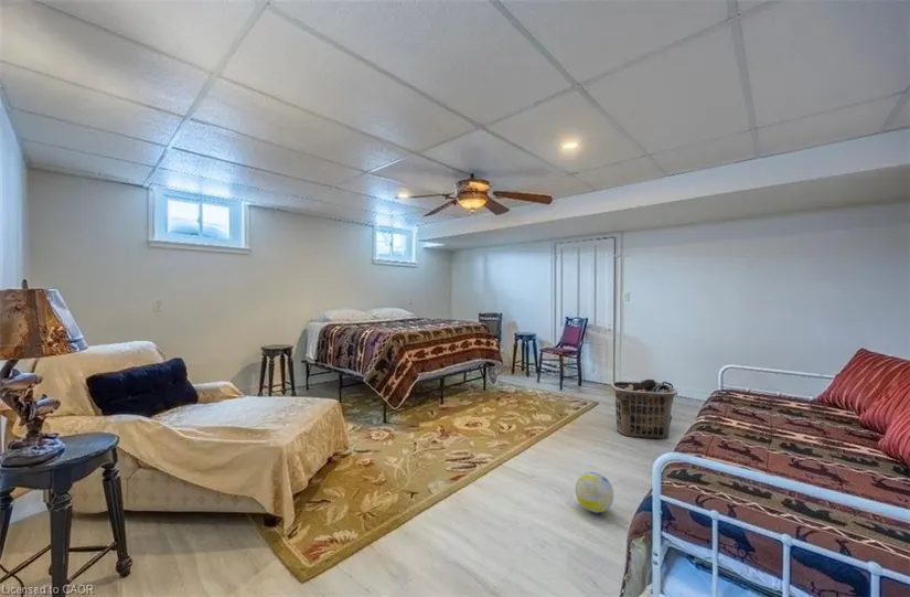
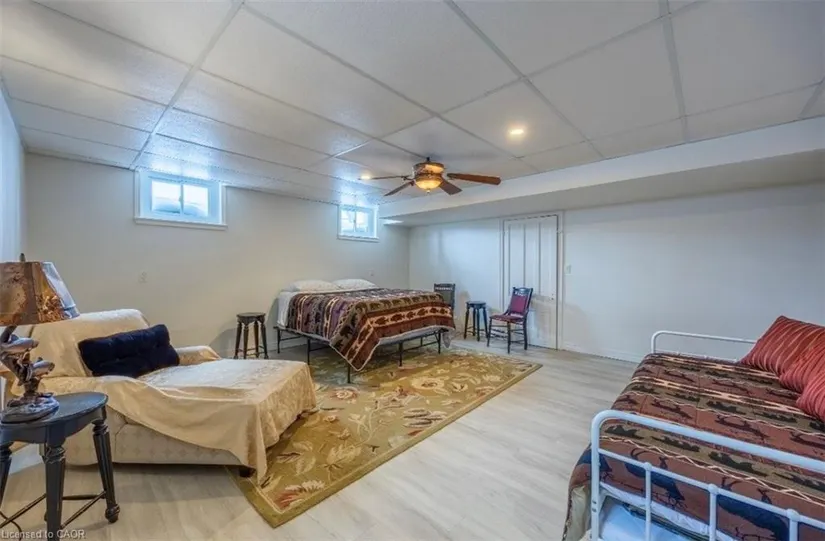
- ball [574,471,614,514]
- clothes hamper [610,379,678,439]
